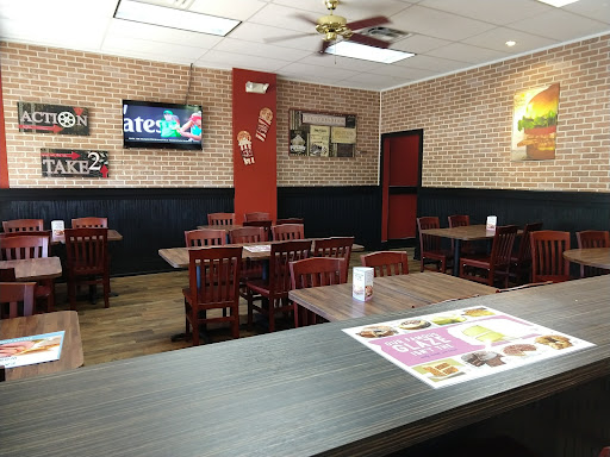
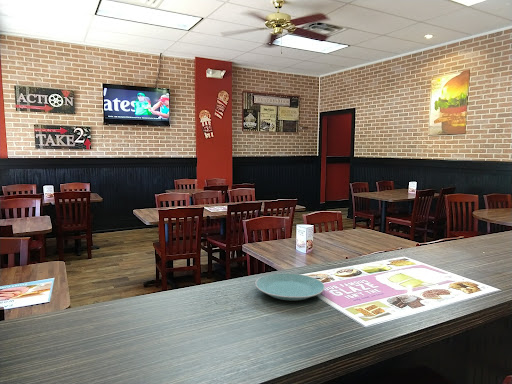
+ plate [254,272,326,301]
